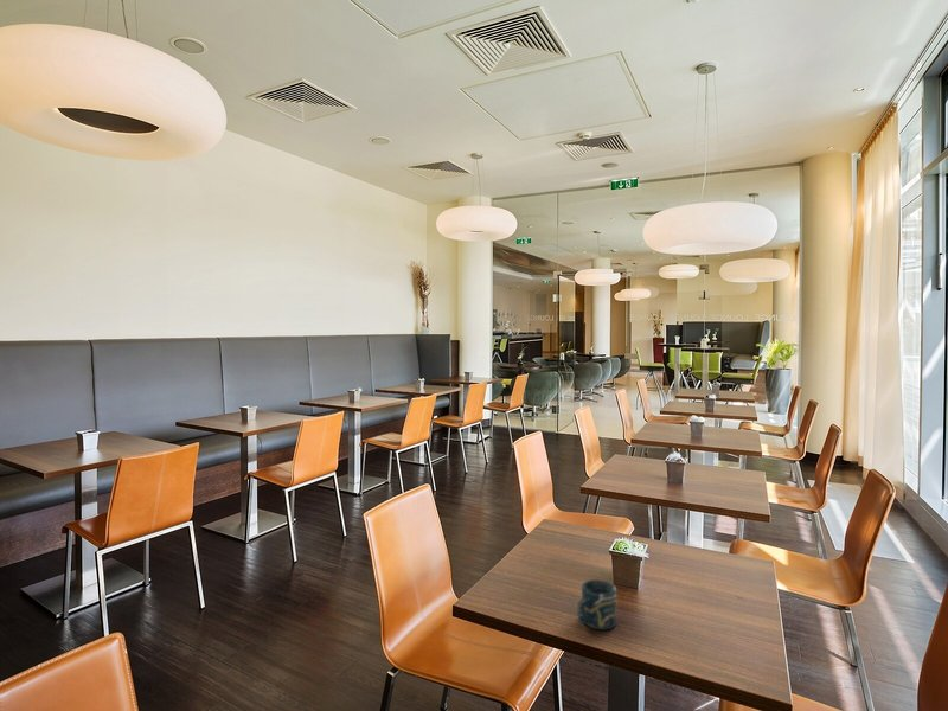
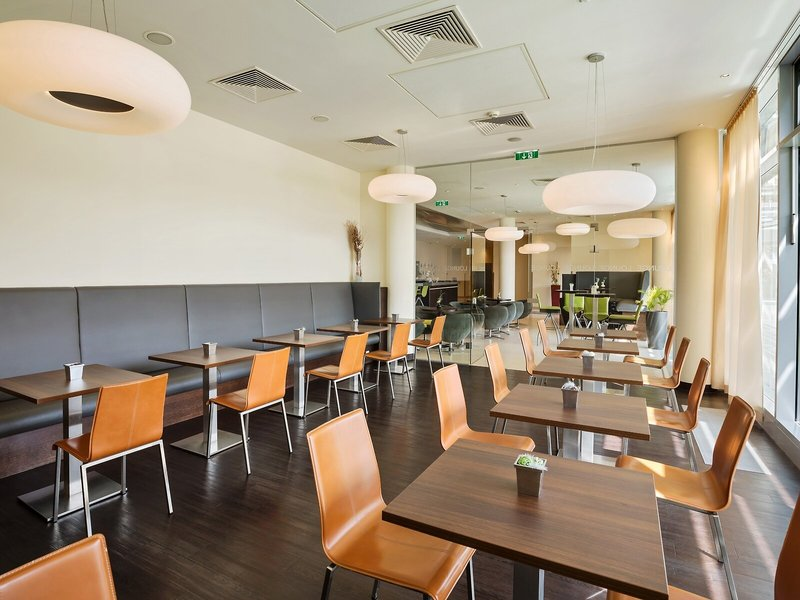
- cup [577,578,617,632]
